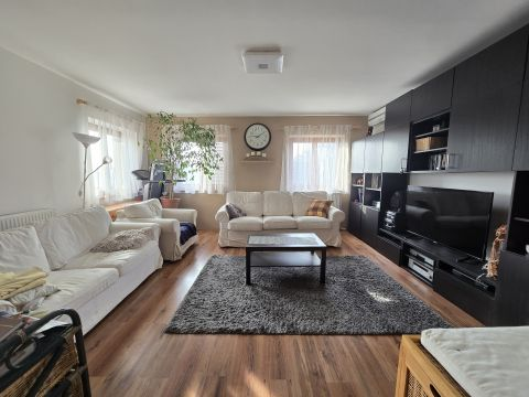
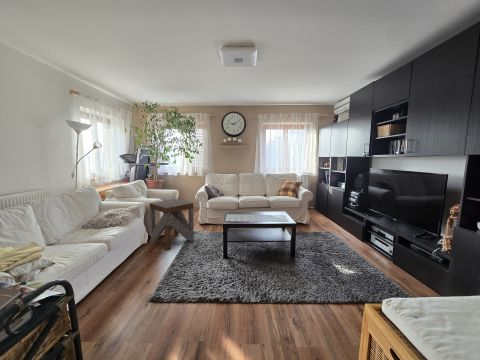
+ side table [149,198,195,251]
